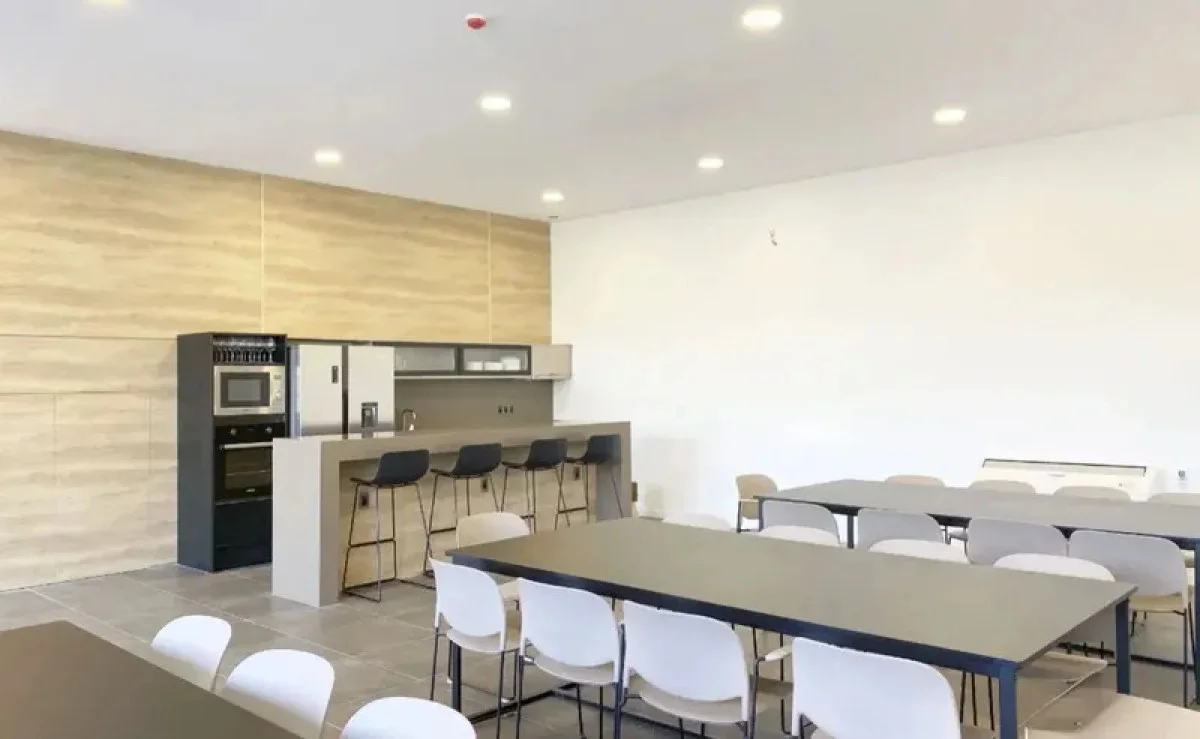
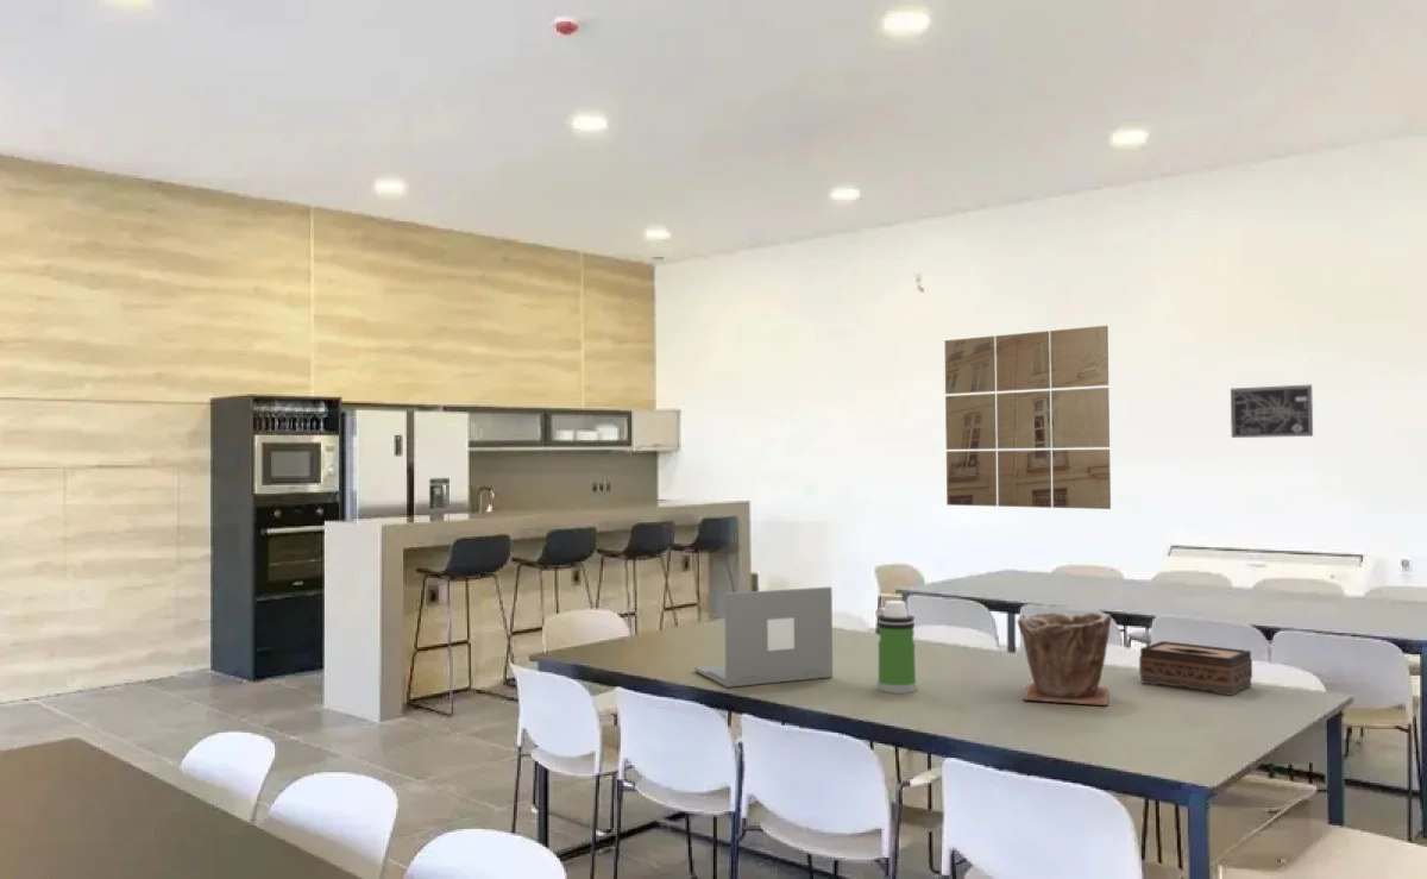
+ tissue box [1138,640,1253,697]
+ wall art [943,325,1112,510]
+ water bottle [875,599,918,695]
+ laptop [693,585,834,689]
+ wall art [1230,384,1314,439]
+ plant pot [1016,611,1112,707]
